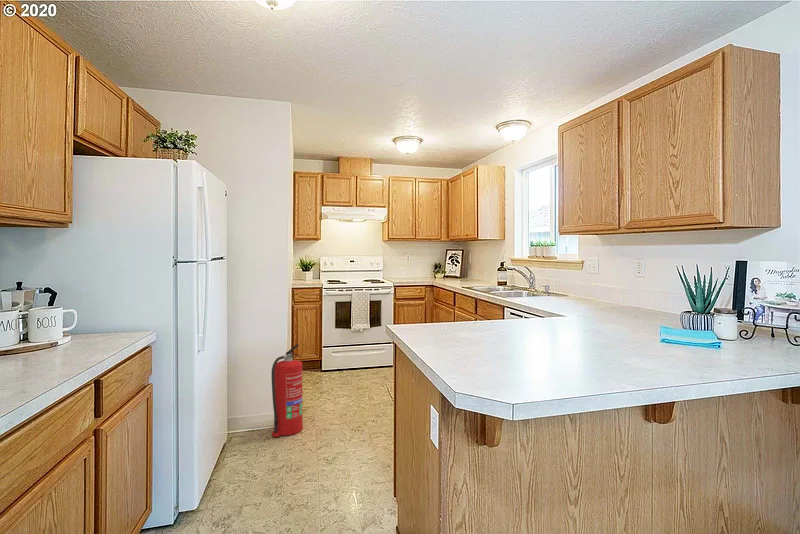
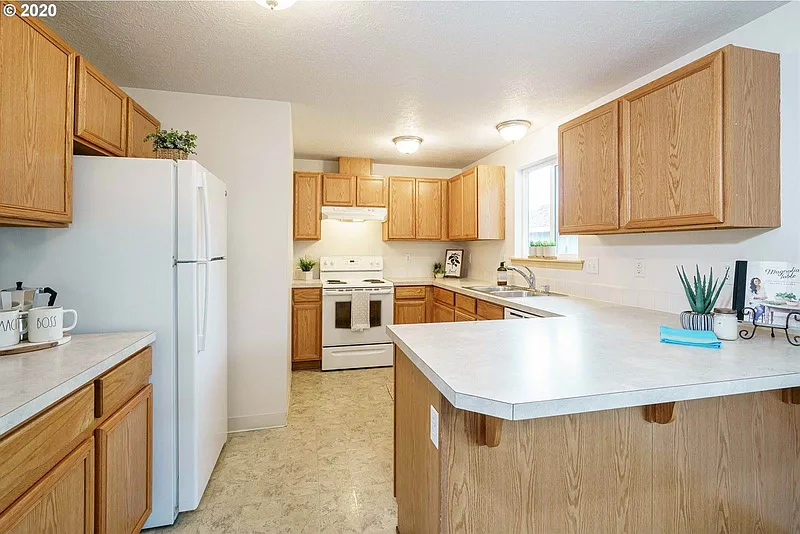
- fire extinguisher [271,343,304,438]
